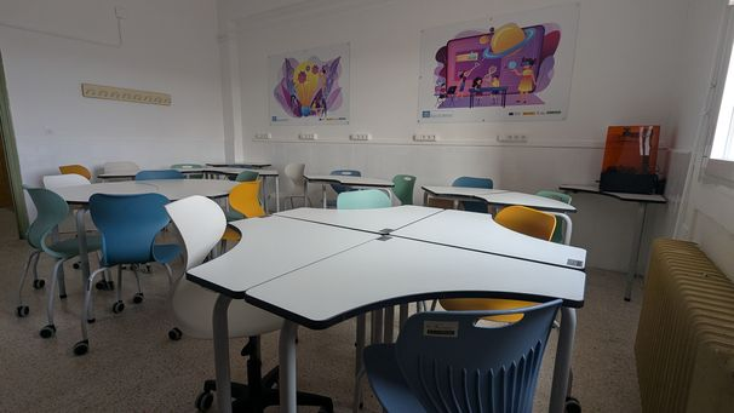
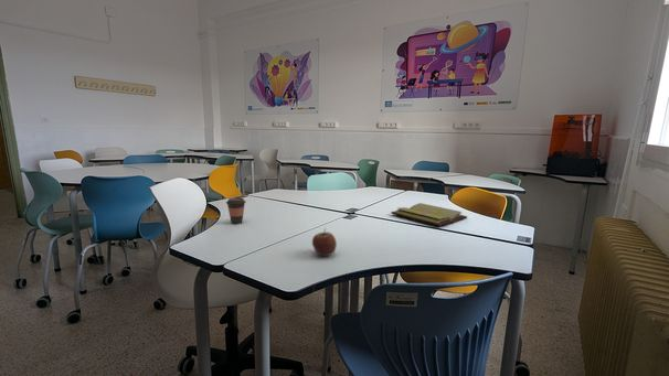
+ coffee cup [225,196,247,225]
+ diary [390,202,468,227]
+ apple [311,227,338,257]
